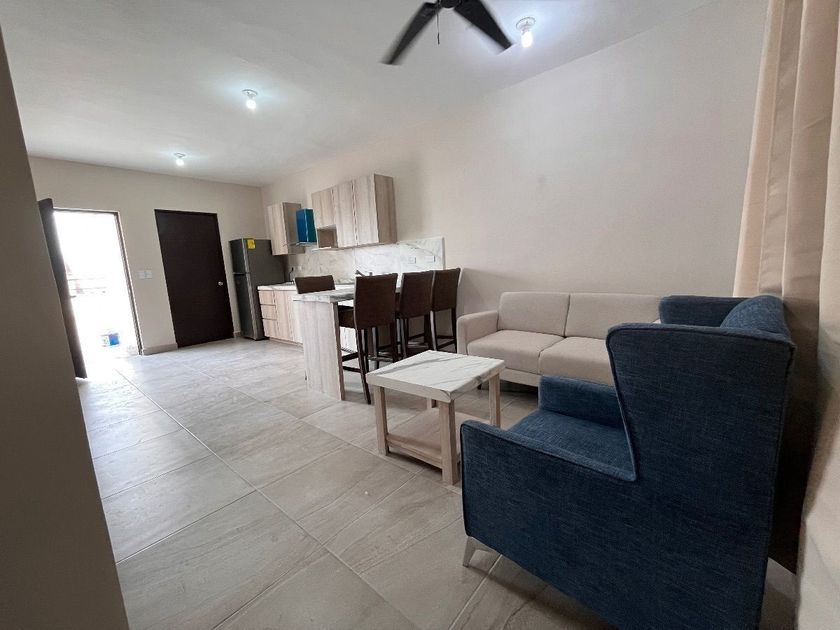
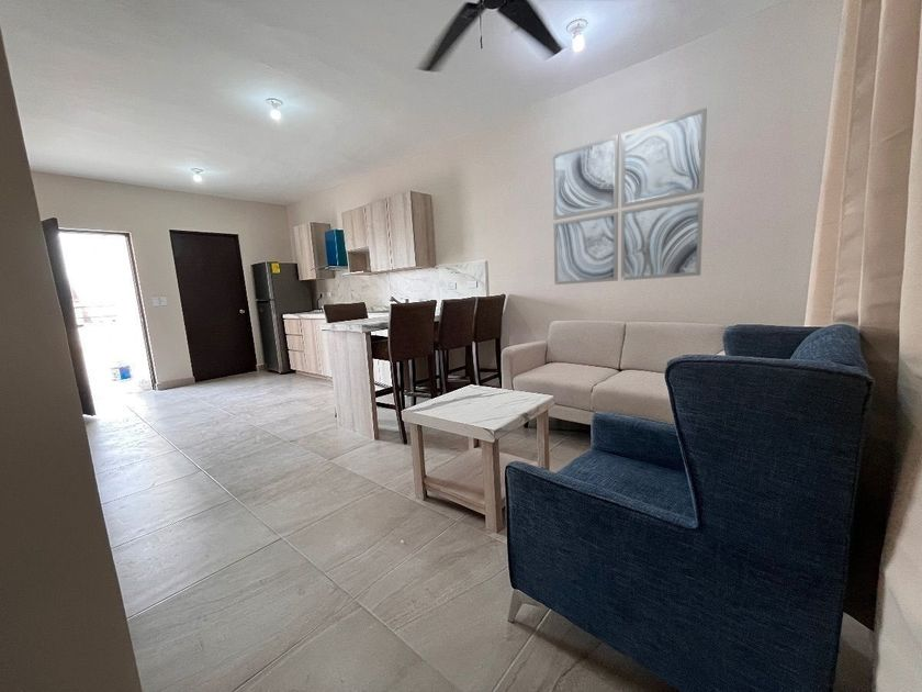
+ wall art [551,107,708,286]
